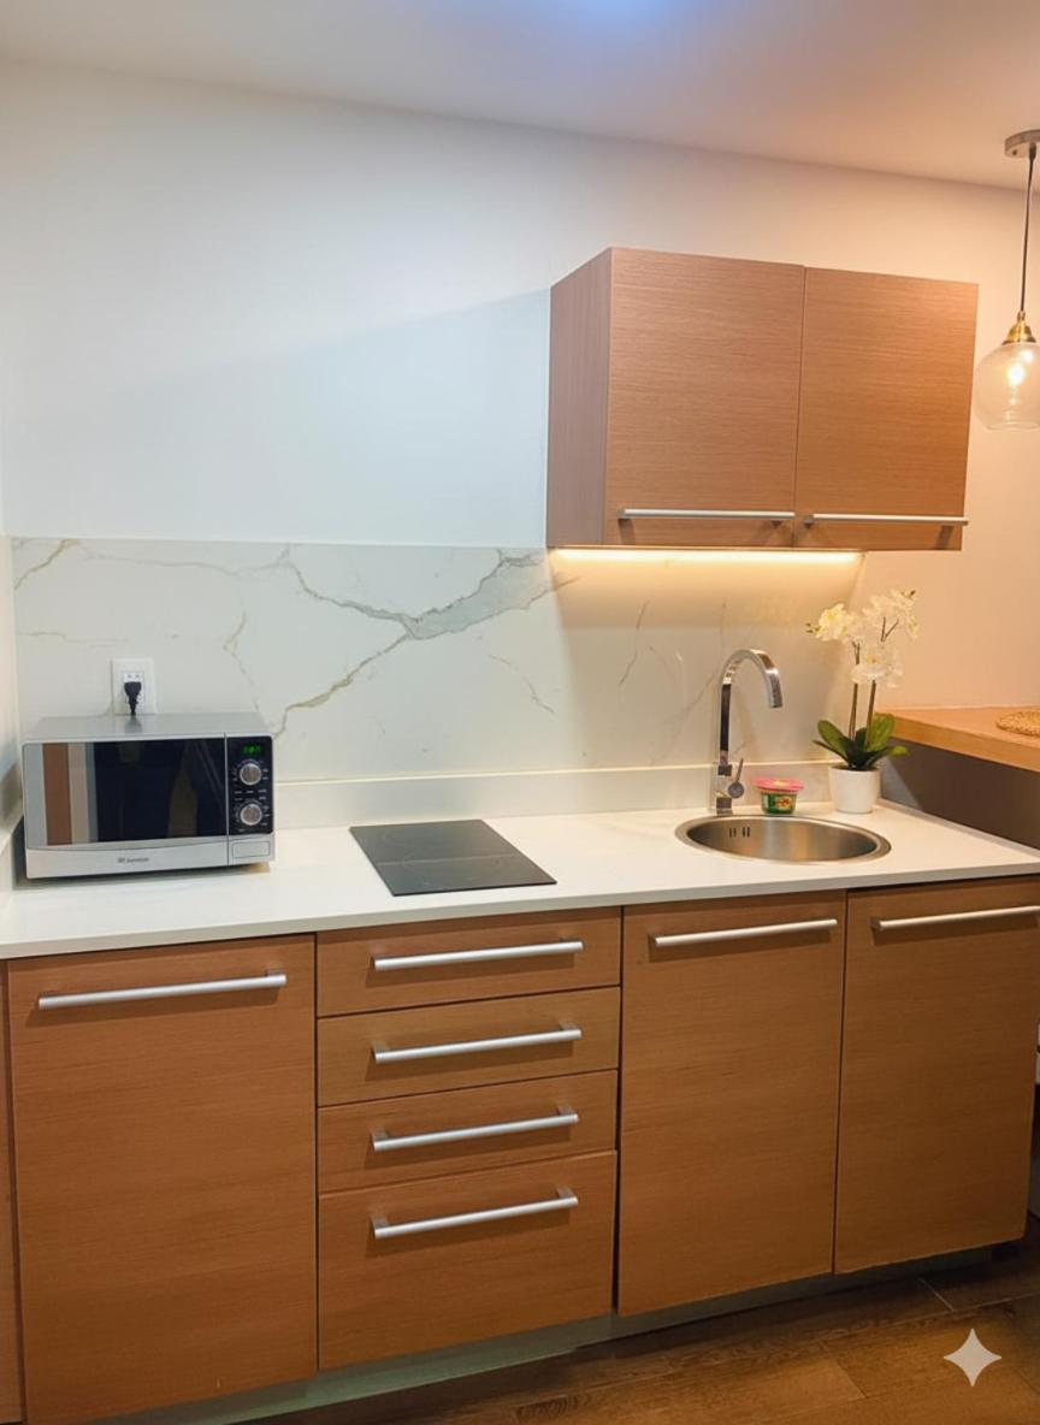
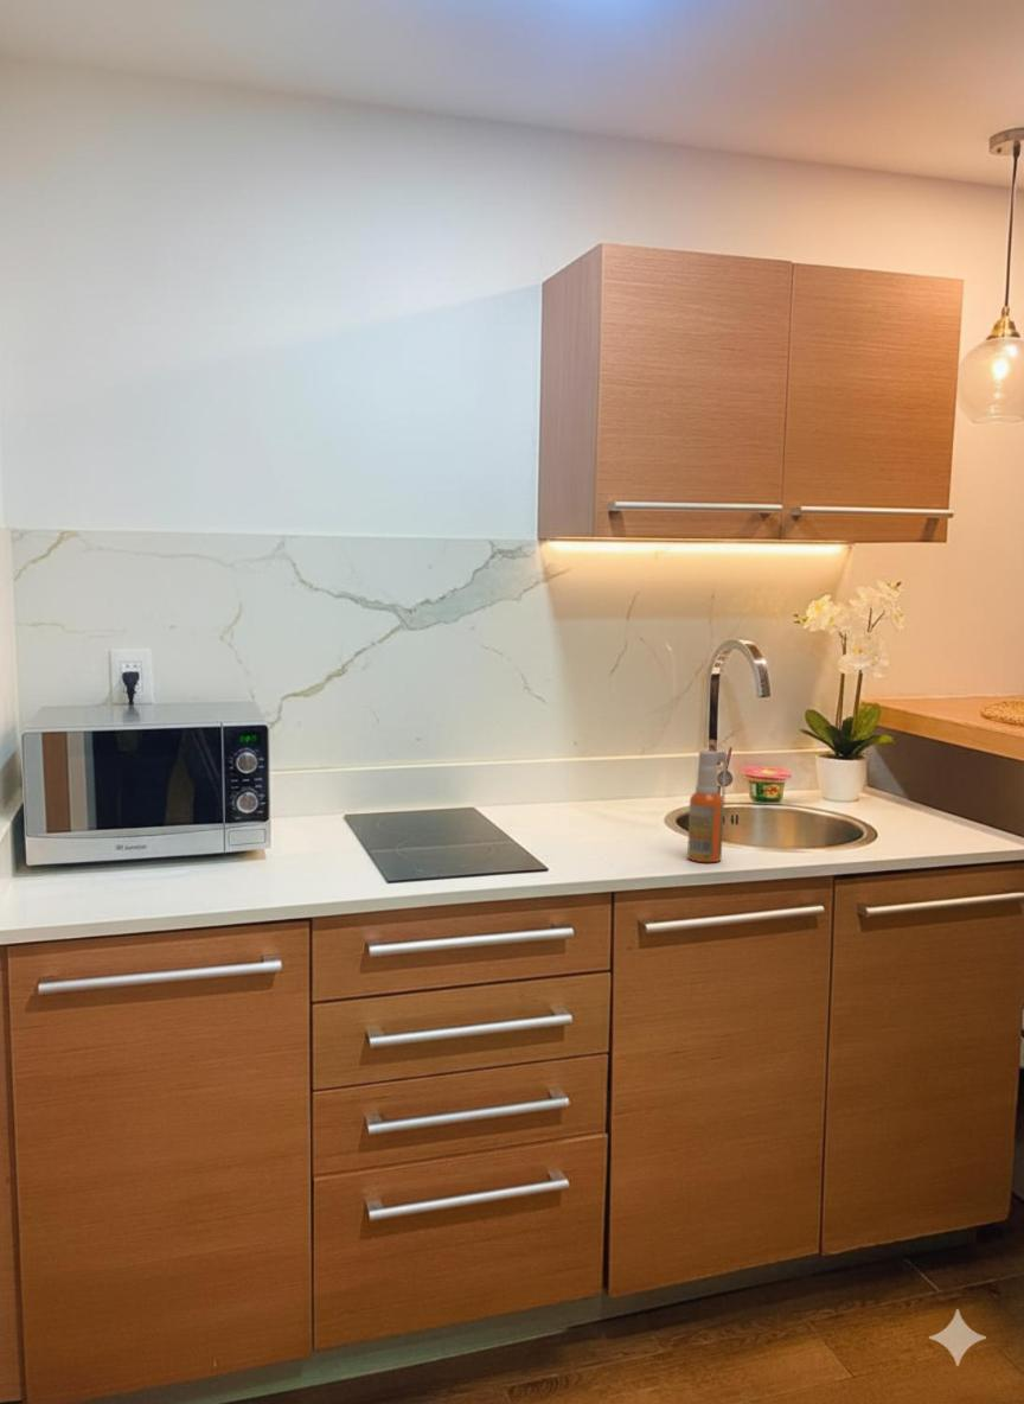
+ spray bottle [686,749,728,863]
